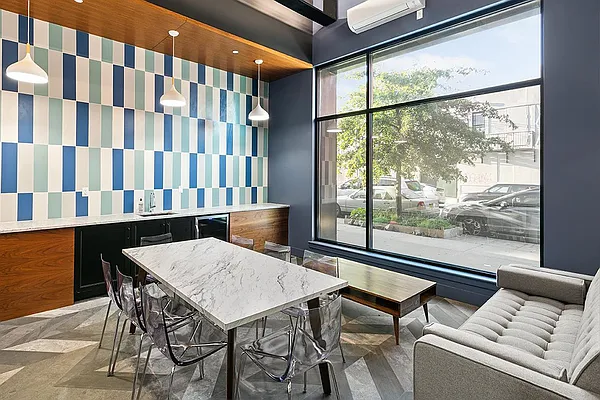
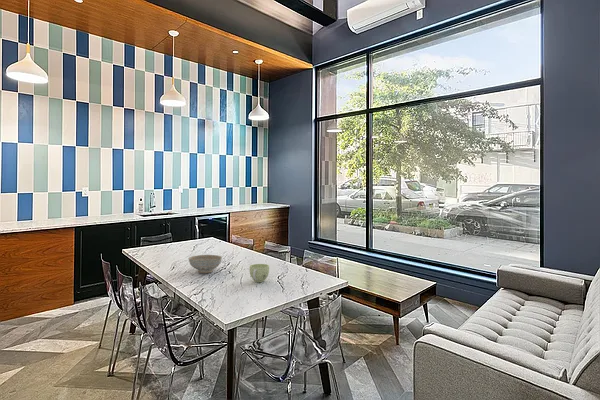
+ cup [248,263,270,283]
+ decorative bowl [188,254,223,274]
